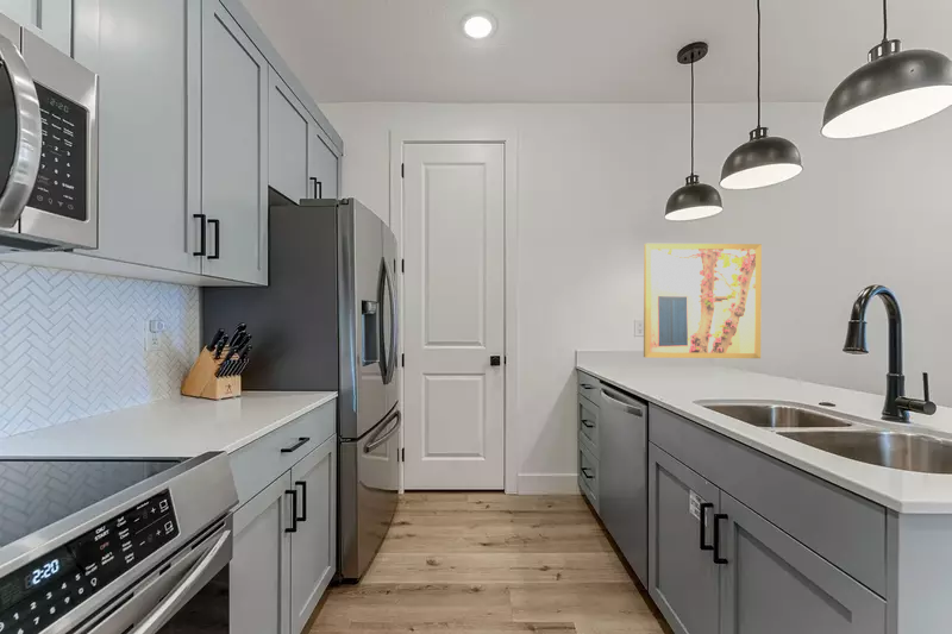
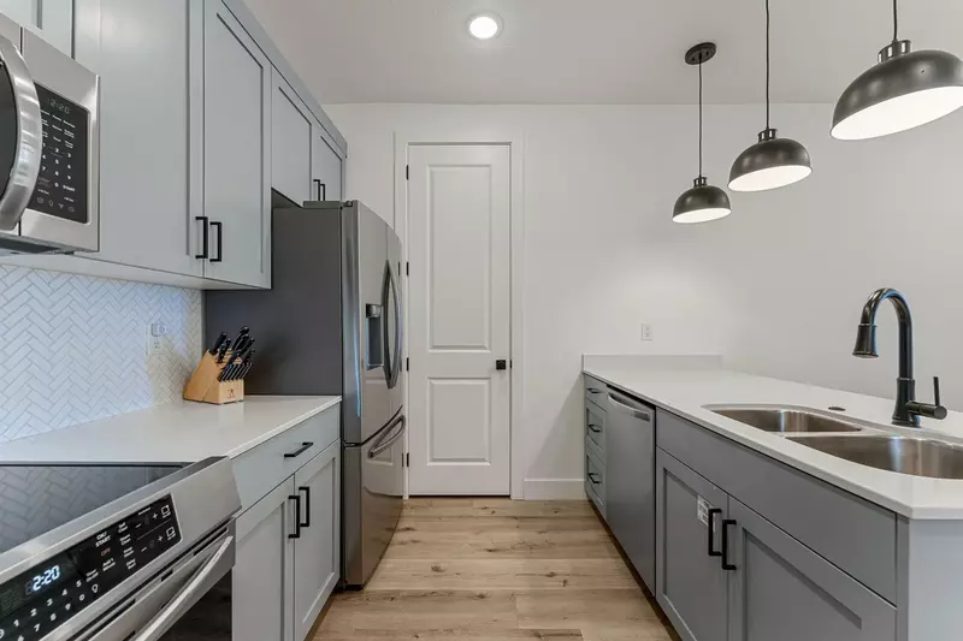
- wall art [643,243,763,359]
